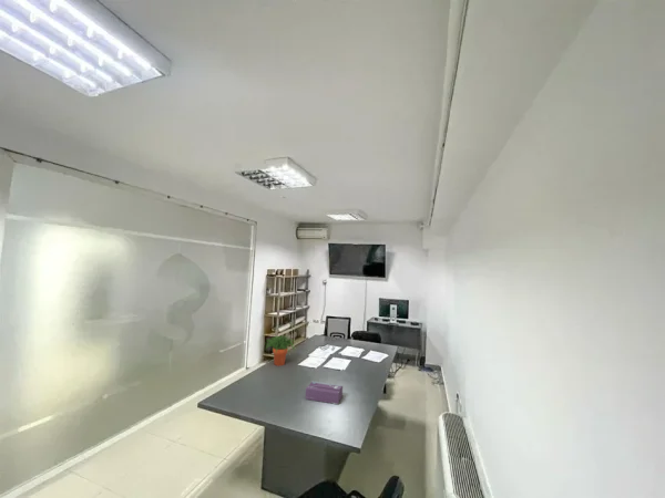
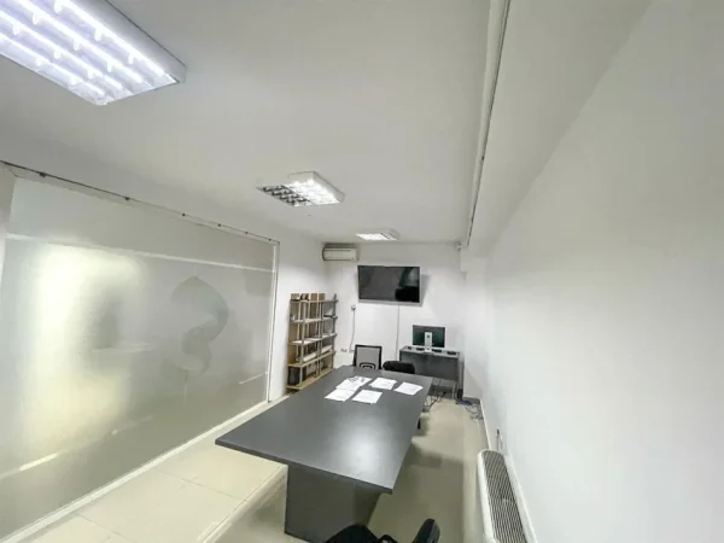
- potted plant [263,333,296,366]
- tissue box [305,380,344,405]
